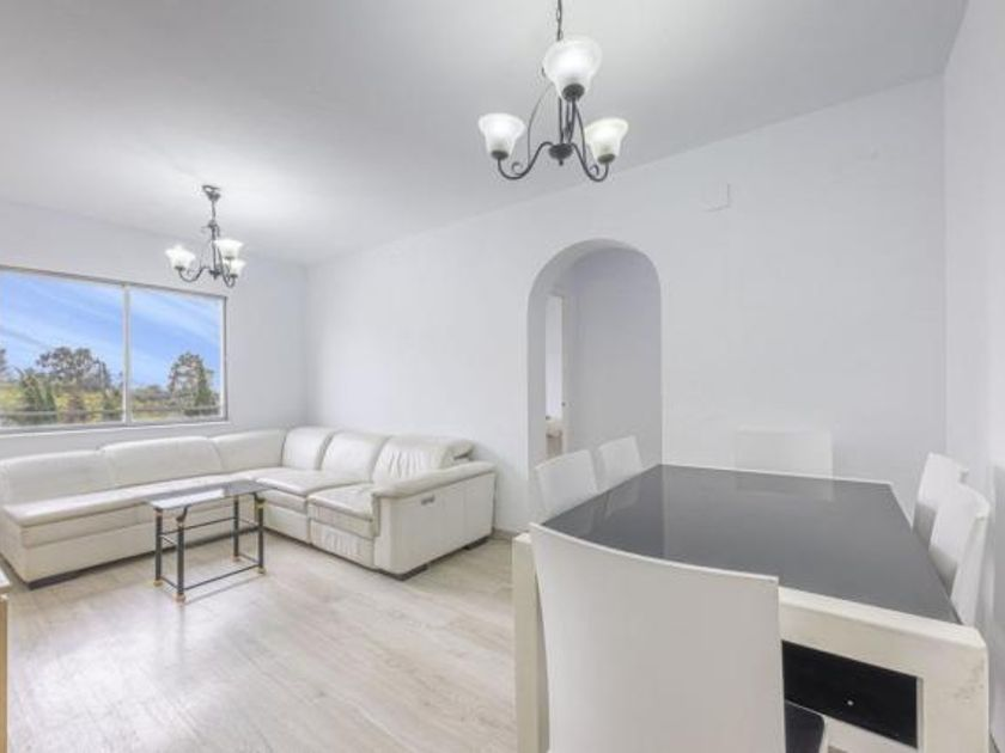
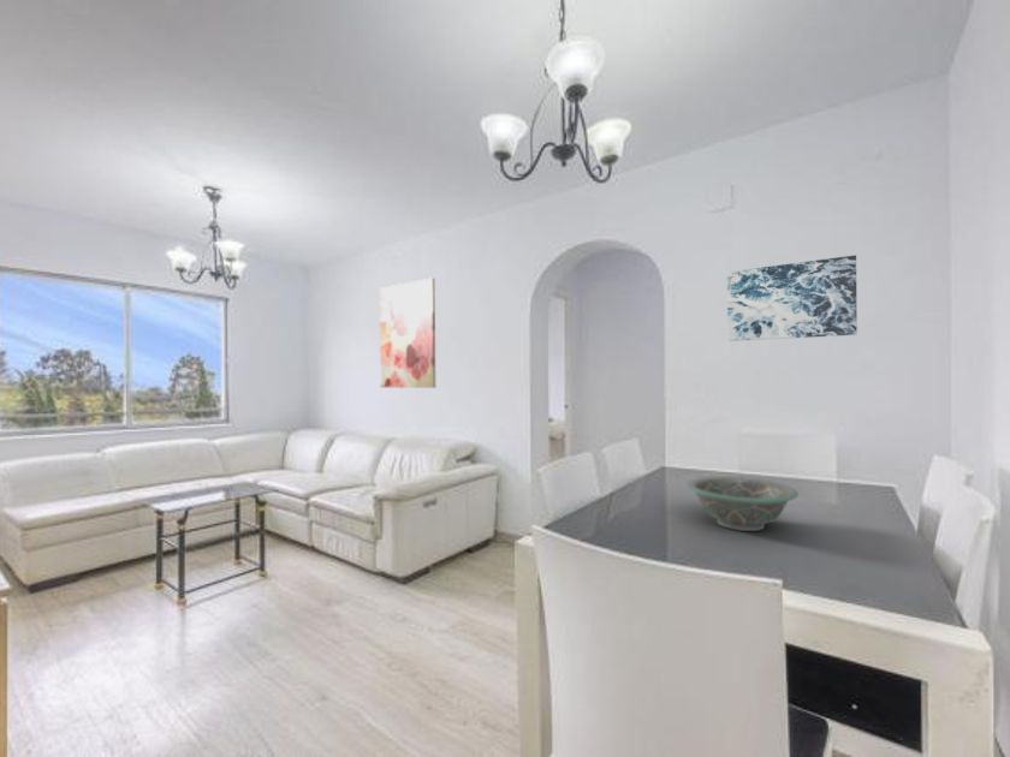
+ wall art [379,276,436,389]
+ wall art [726,254,858,342]
+ decorative bowl [685,475,800,532]
